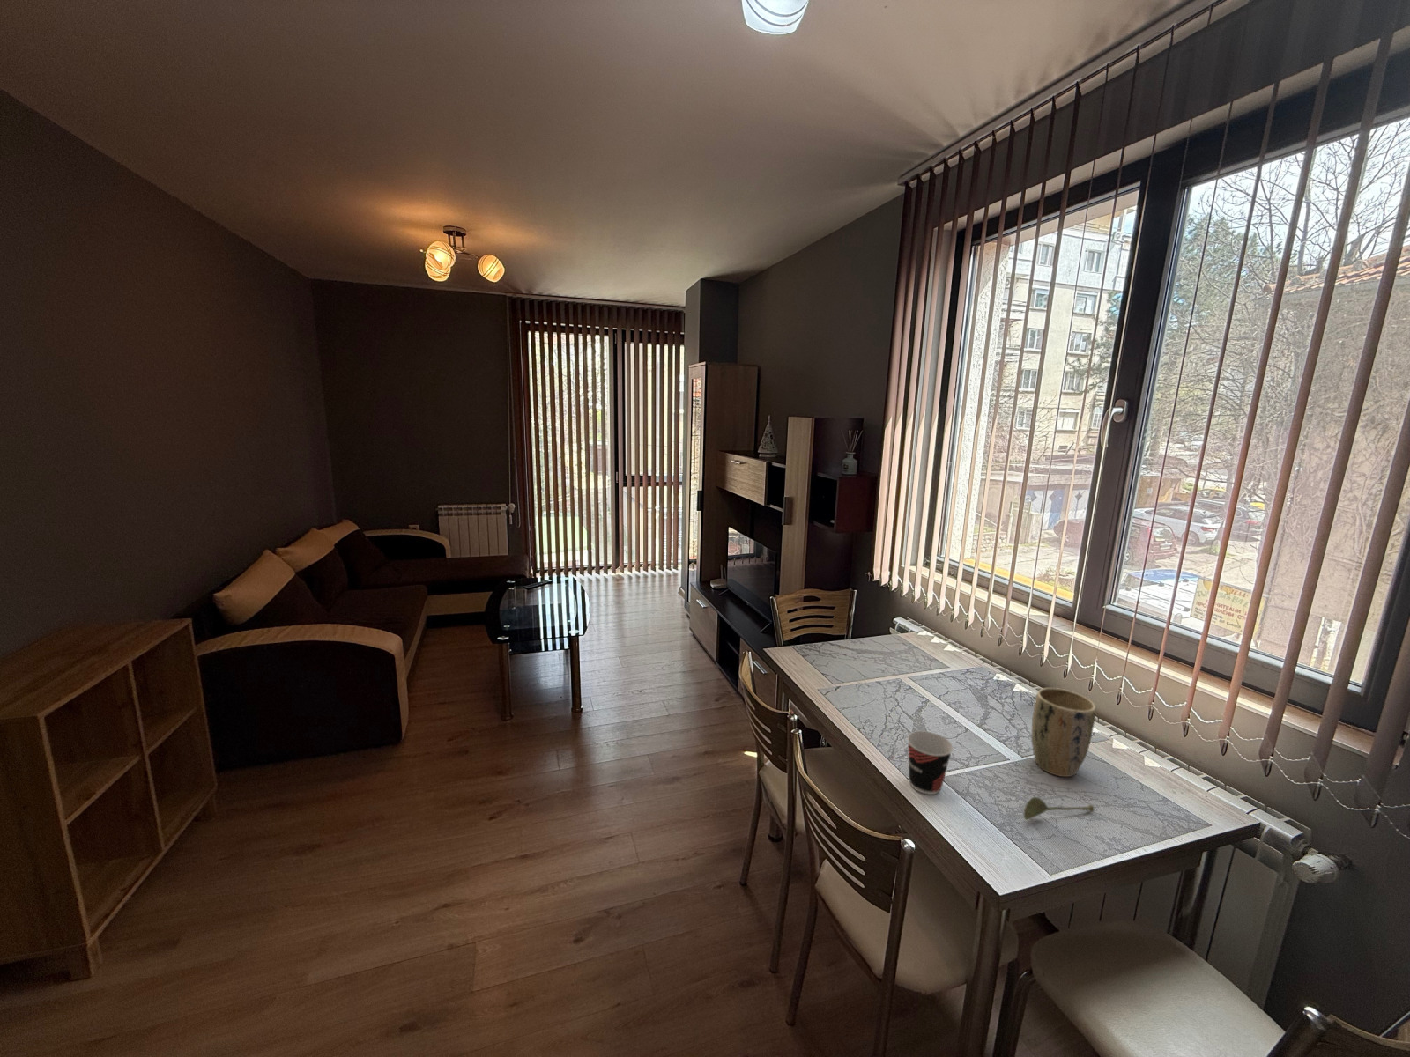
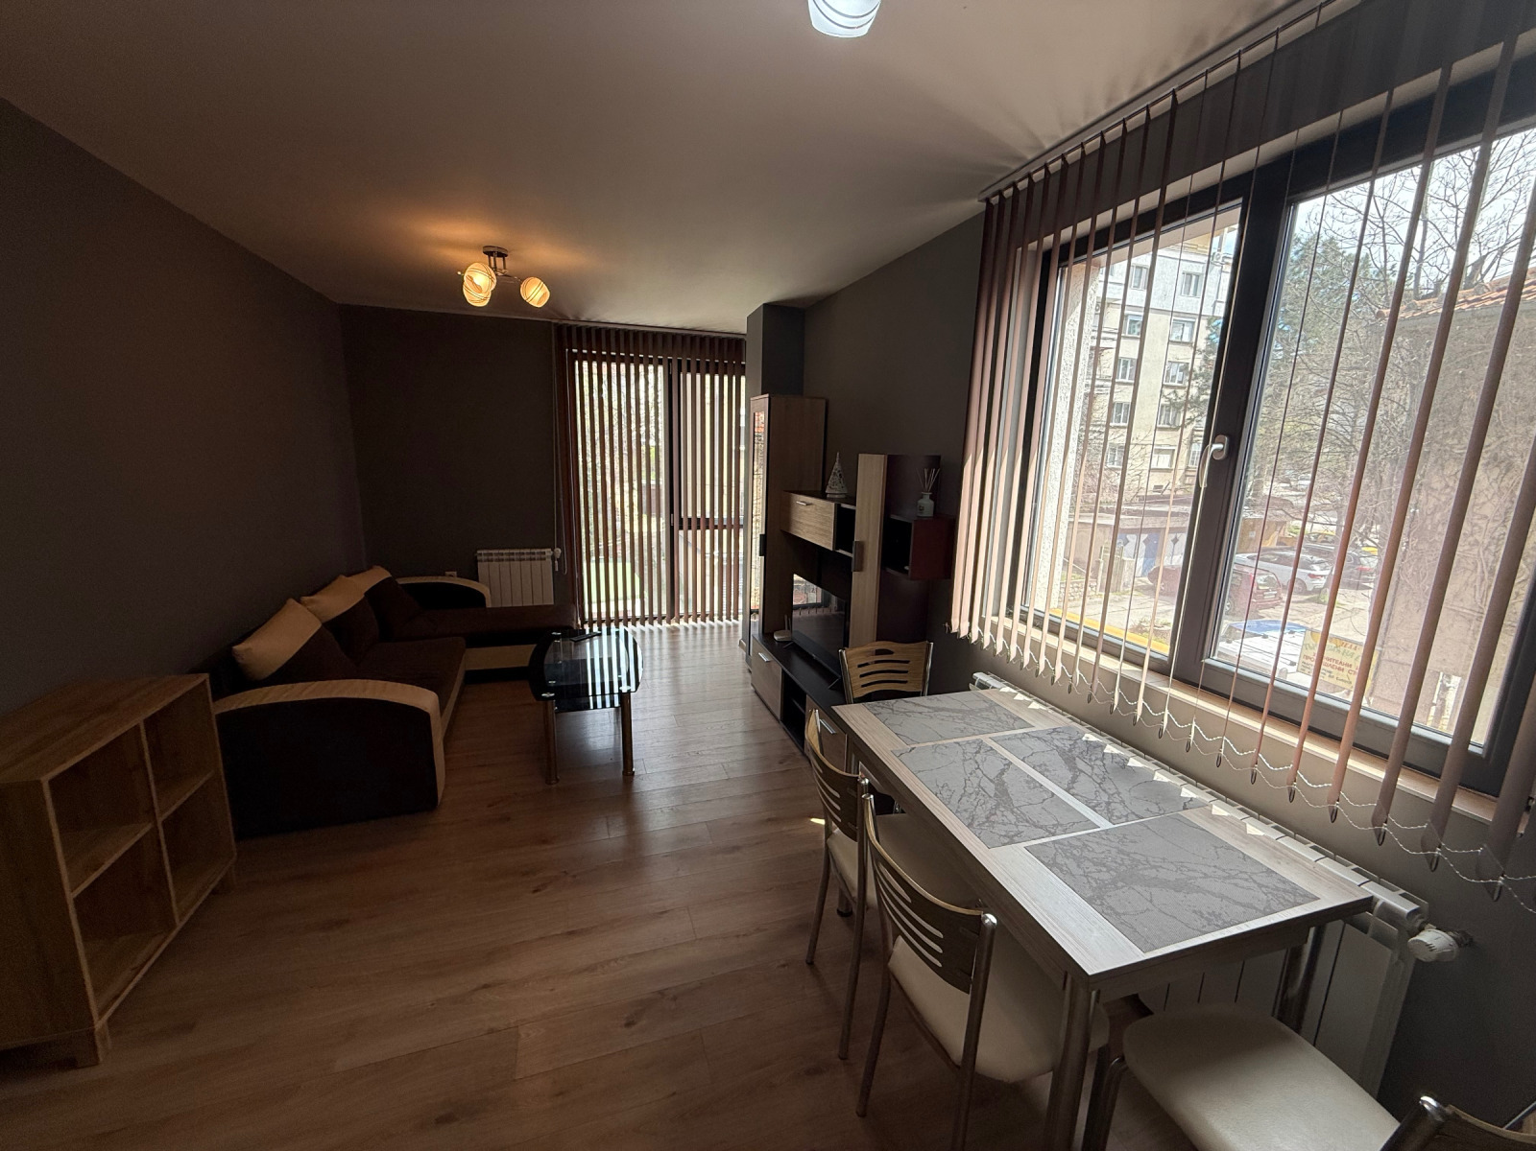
- cup [907,731,954,795]
- plant pot [1031,687,1096,778]
- soupspoon [1024,796,1096,821]
